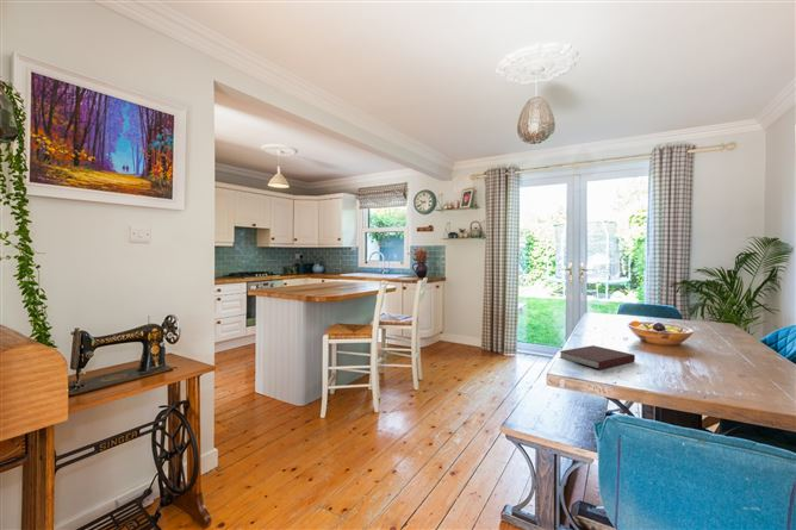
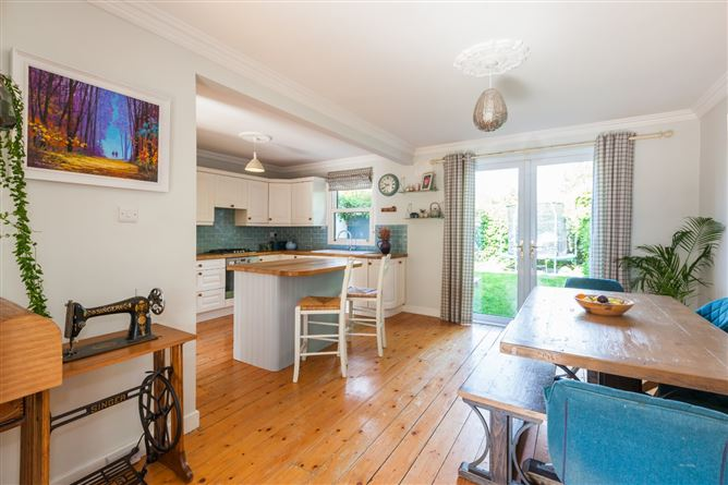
- notebook [559,344,636,370]
